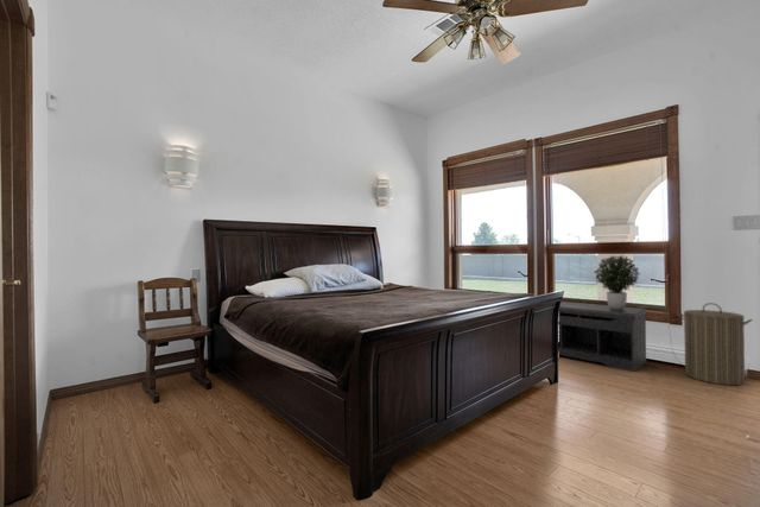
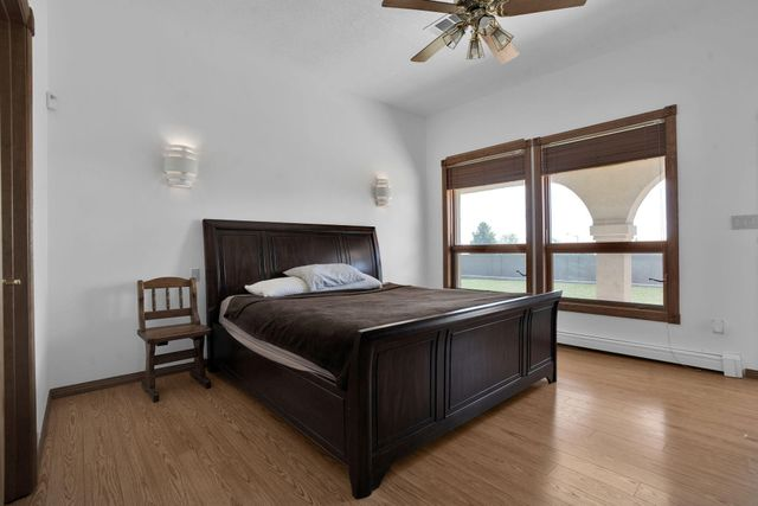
- laundry hamper [677,302,754,387]
- potted plant [593,254,641,310]
- bench [557,300,647,373]
